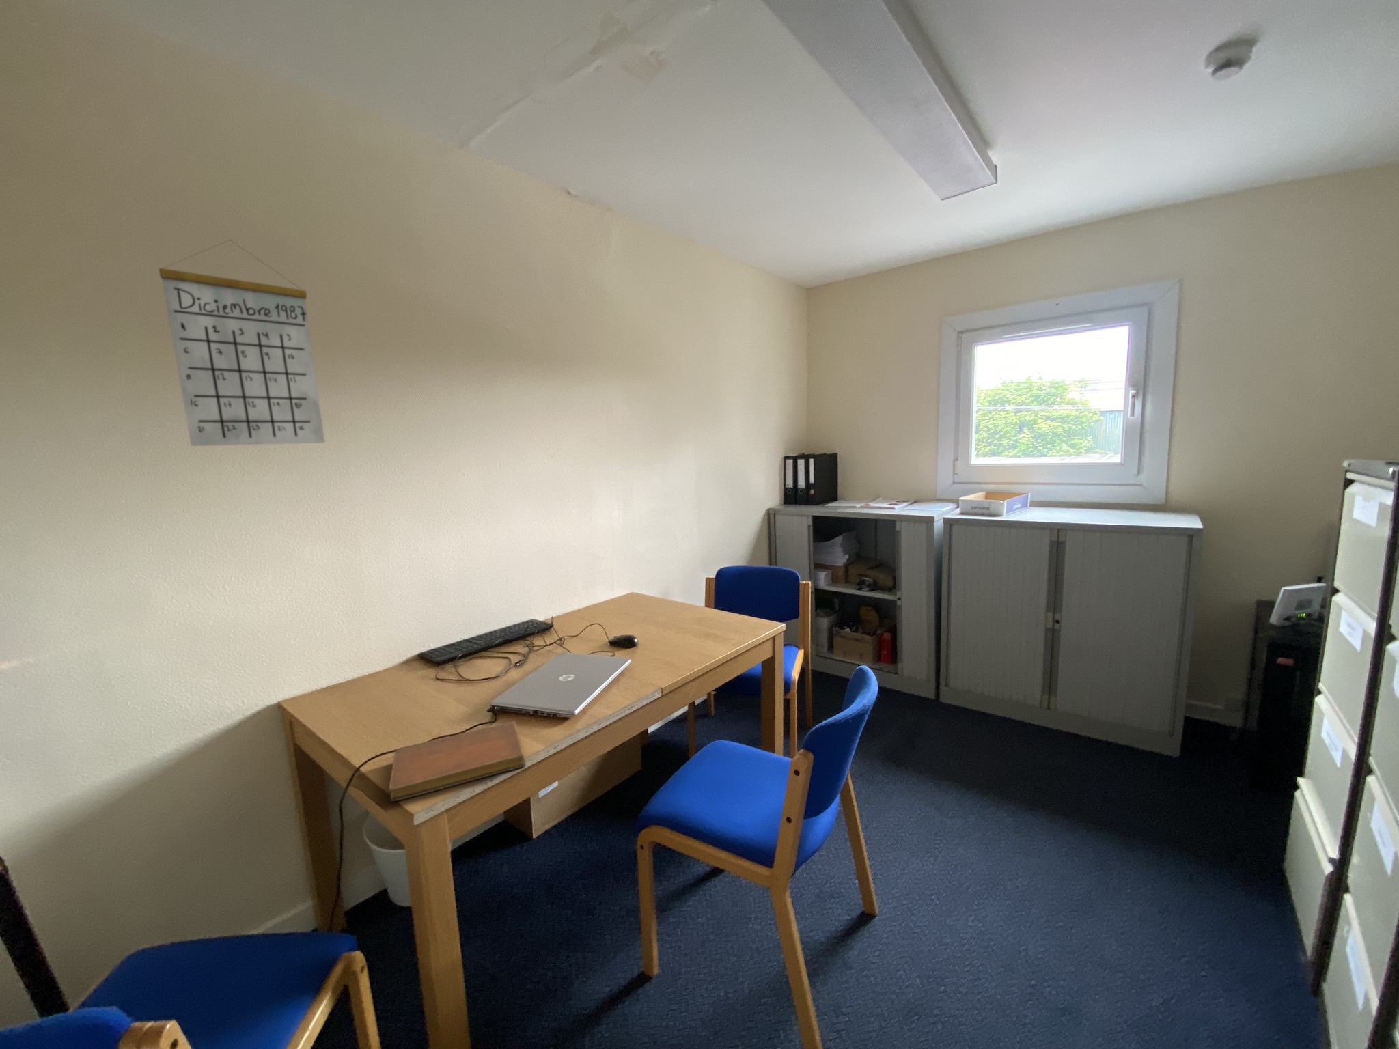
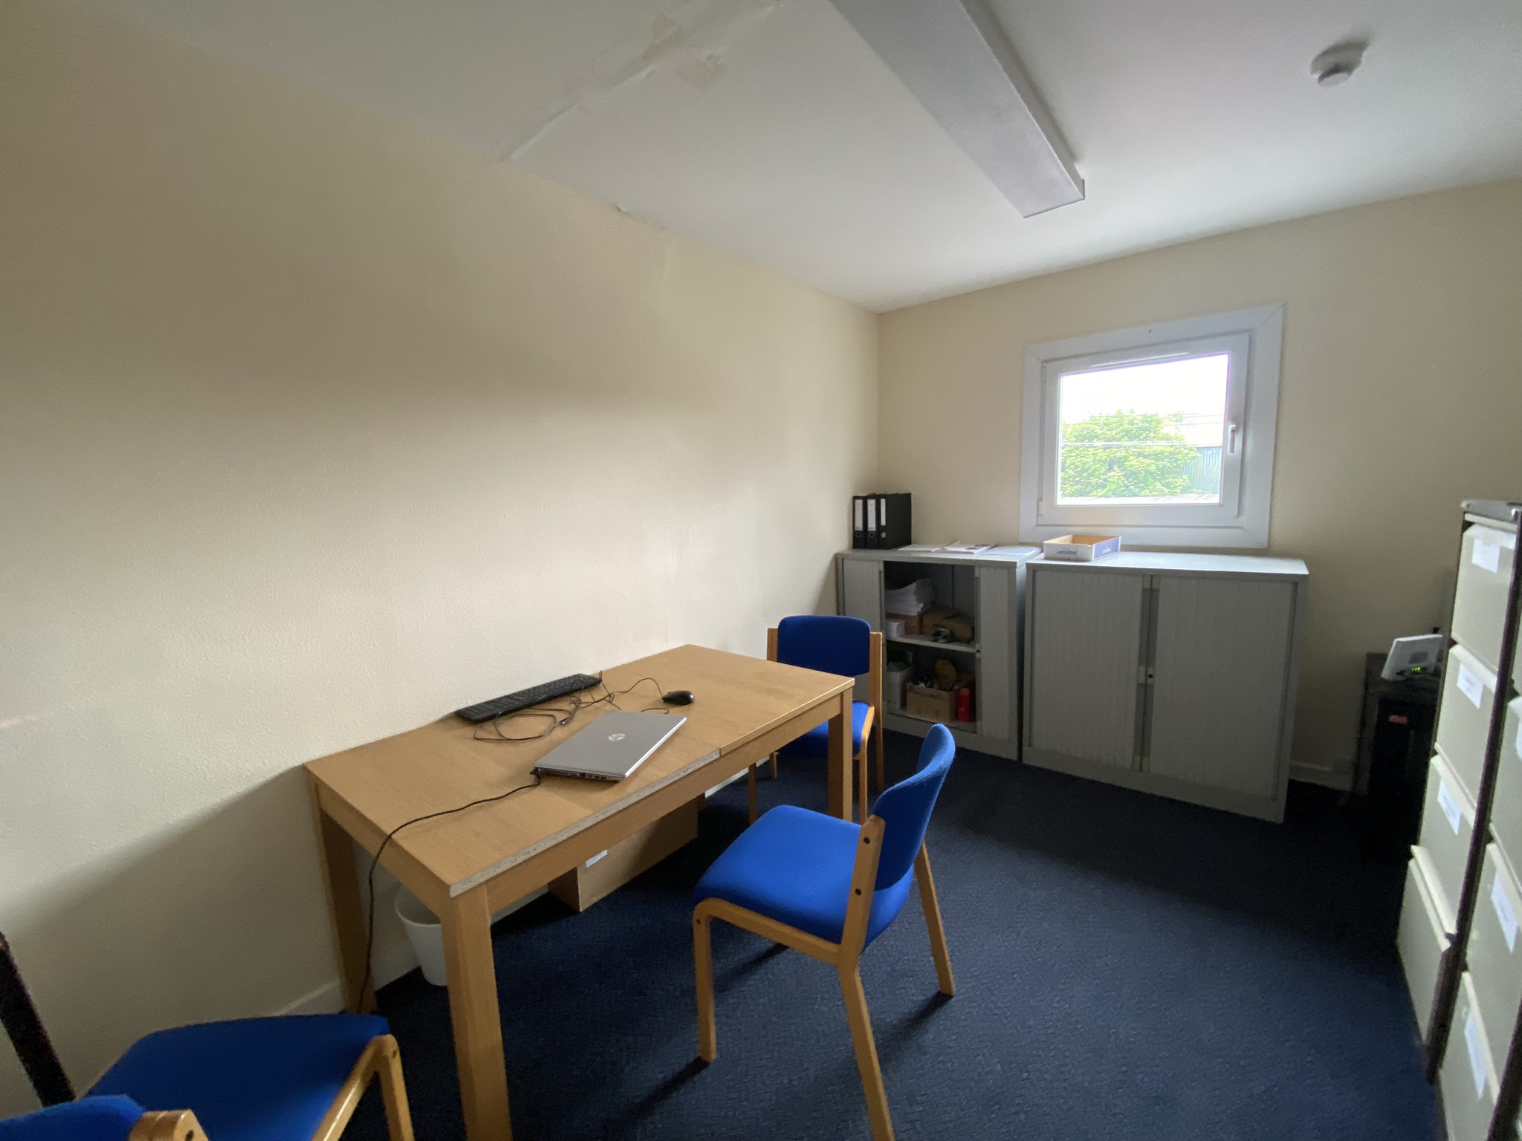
- calendar [159,239,325,446]
- notebook [388,721,527,802]
